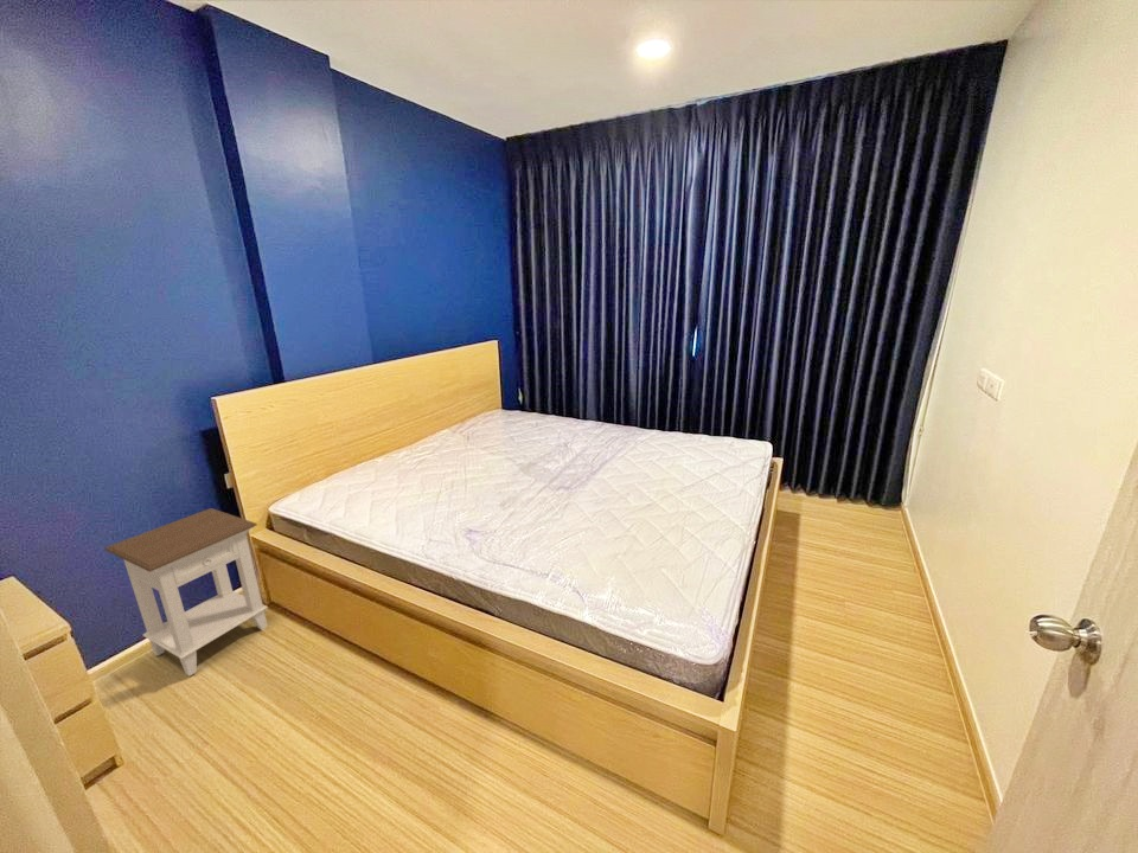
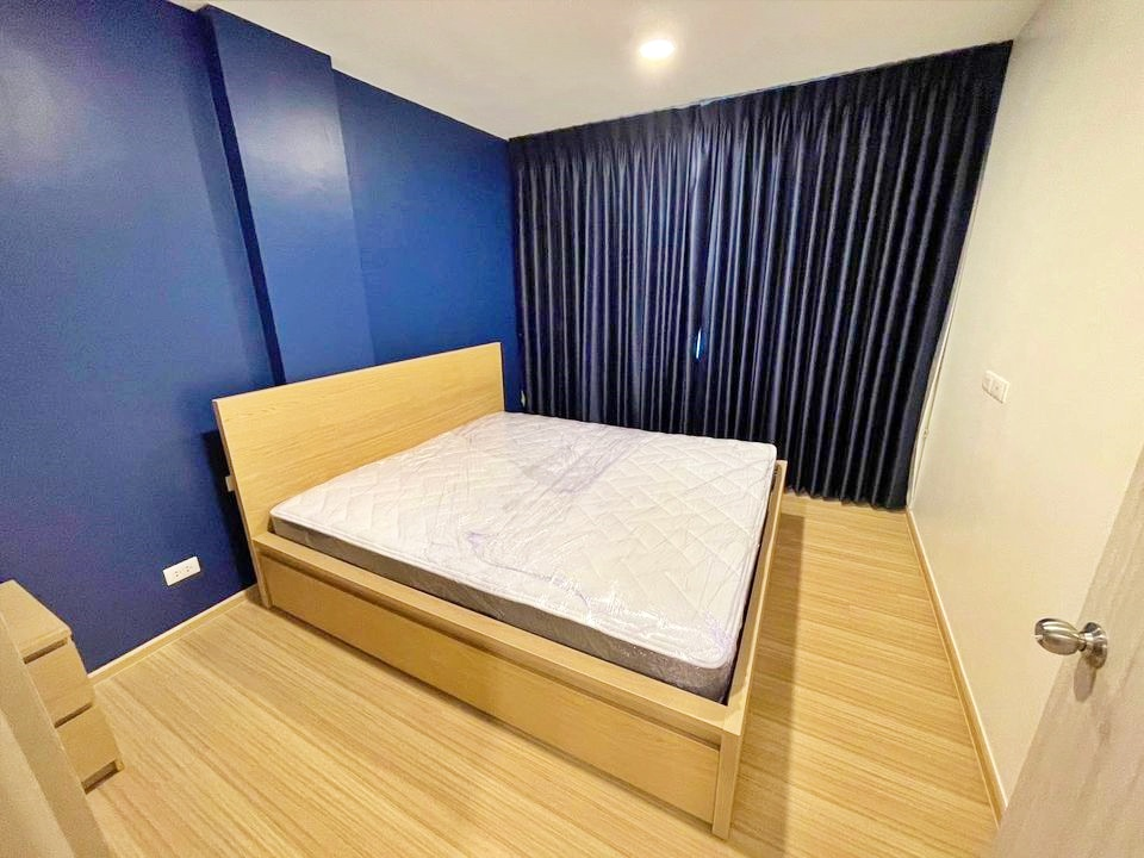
- nightstand [103,507,269,678]
